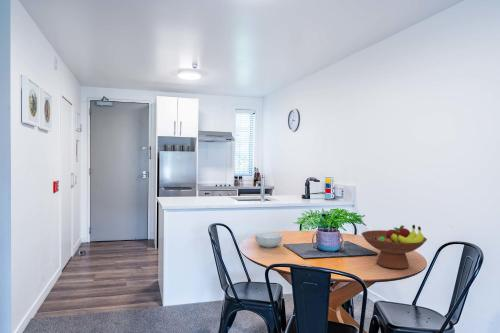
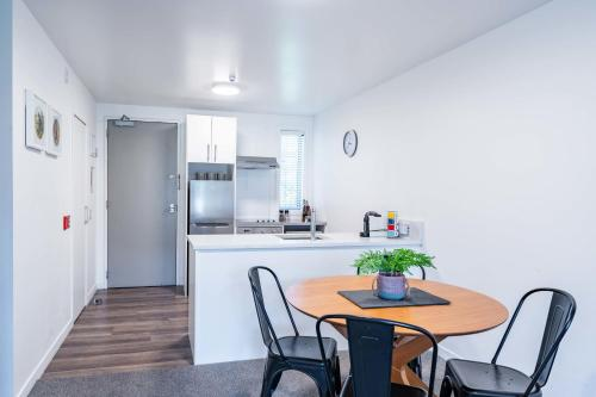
- cereal bowl [254,231,283,249]
- fruit bowl [361,224,428,270]
